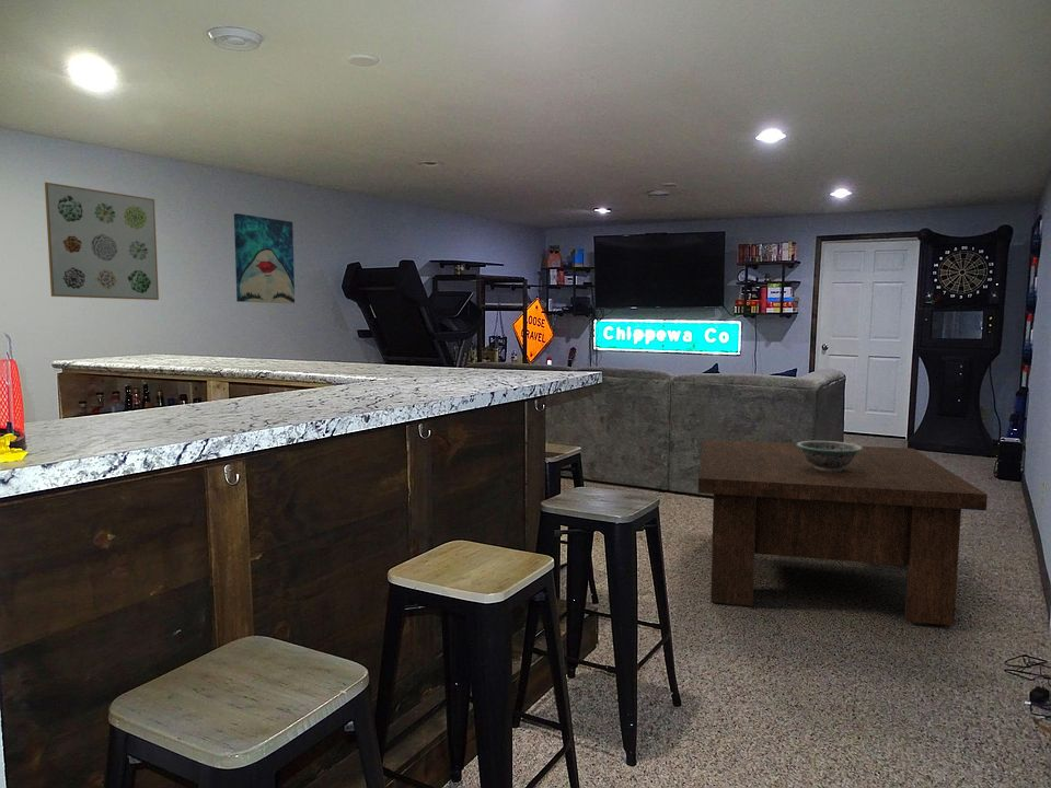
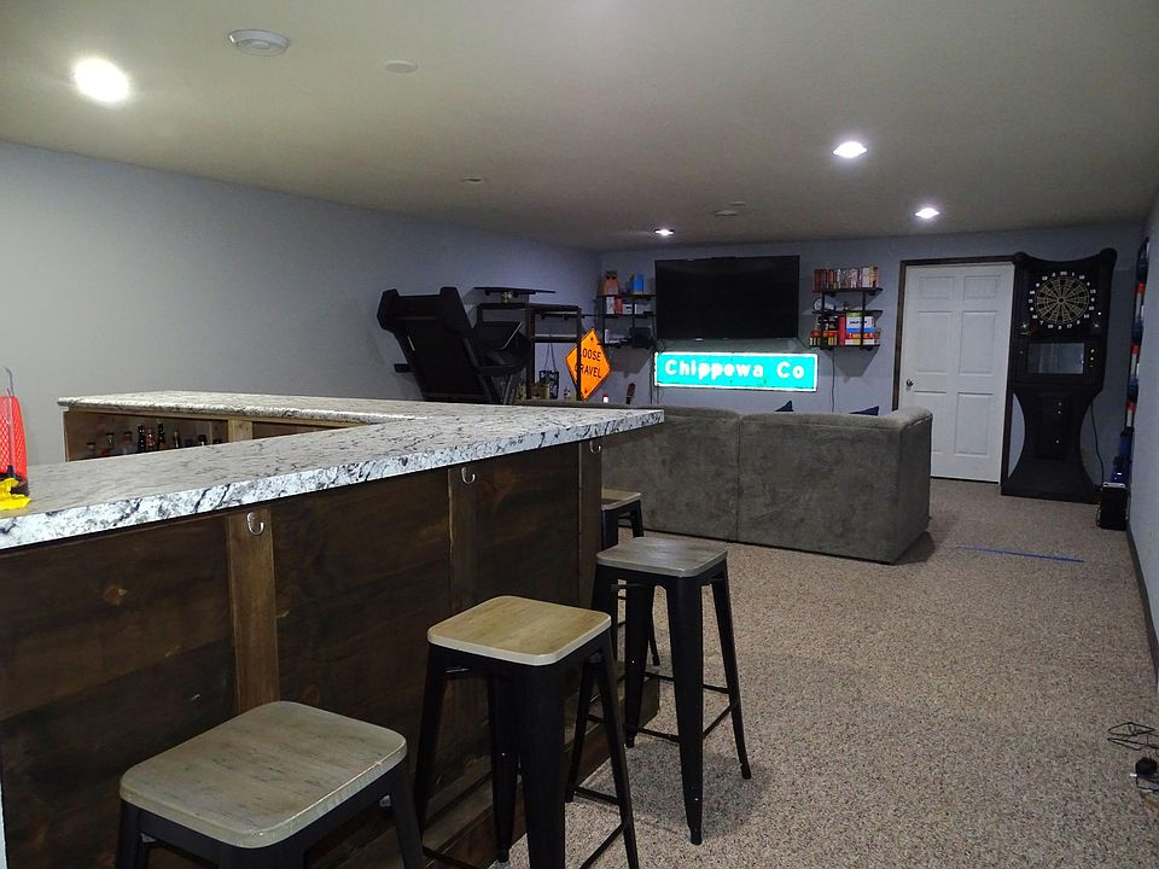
- decorative bowl [796,440,863,472]
- wall art [44,182,160,301]
- wall art [233,212,296,304]
- coffee table [697,439,989,626]
